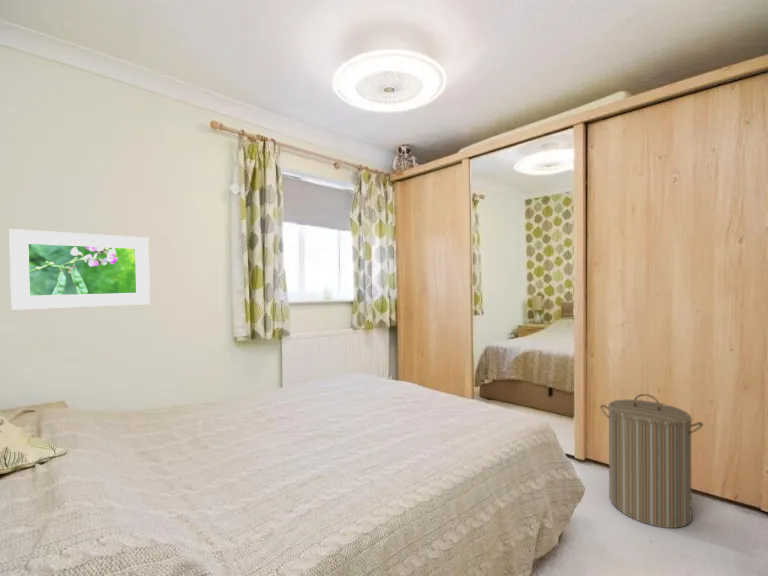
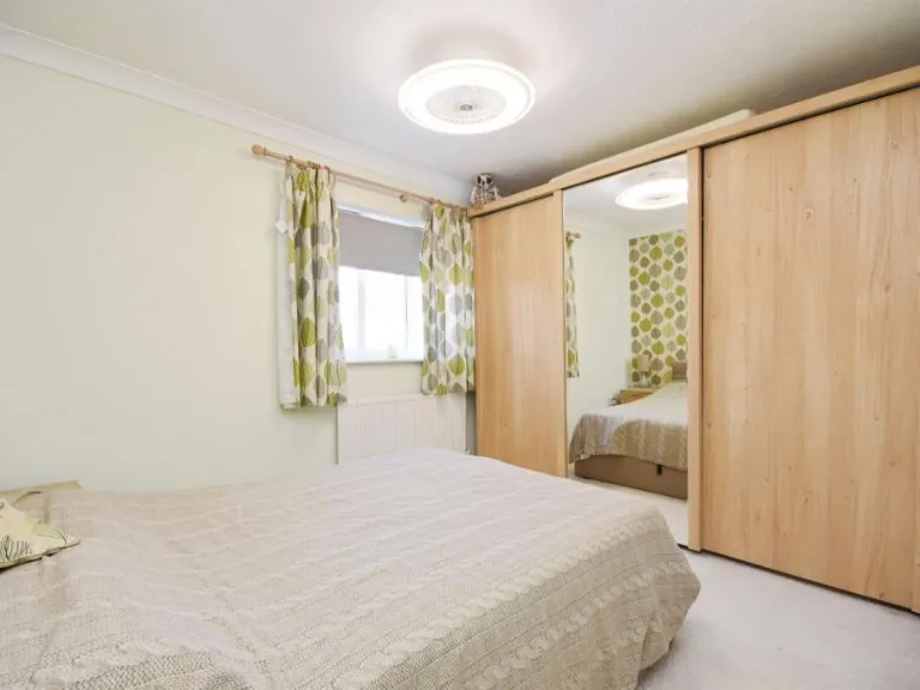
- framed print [8,228,151,311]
- laundry hamper [599,393,704,529]
